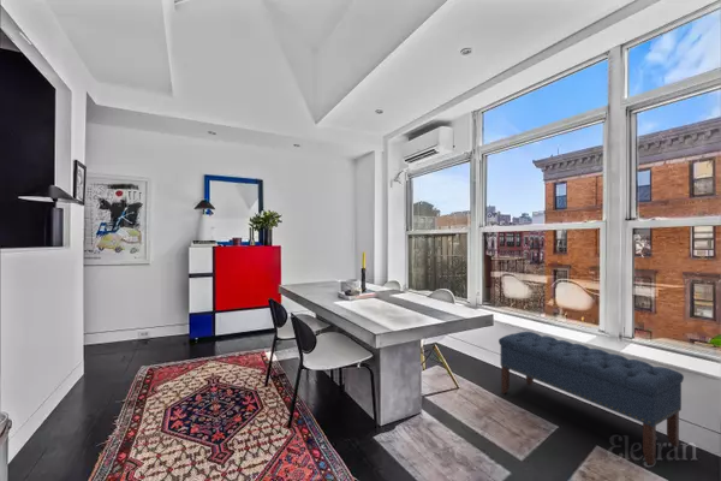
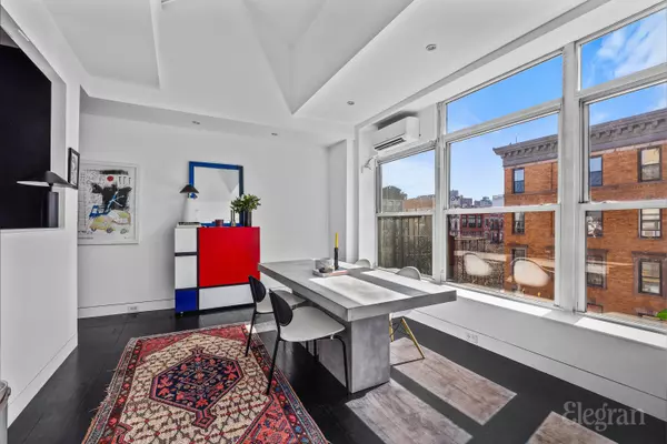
- bench [497,331,685,467]
